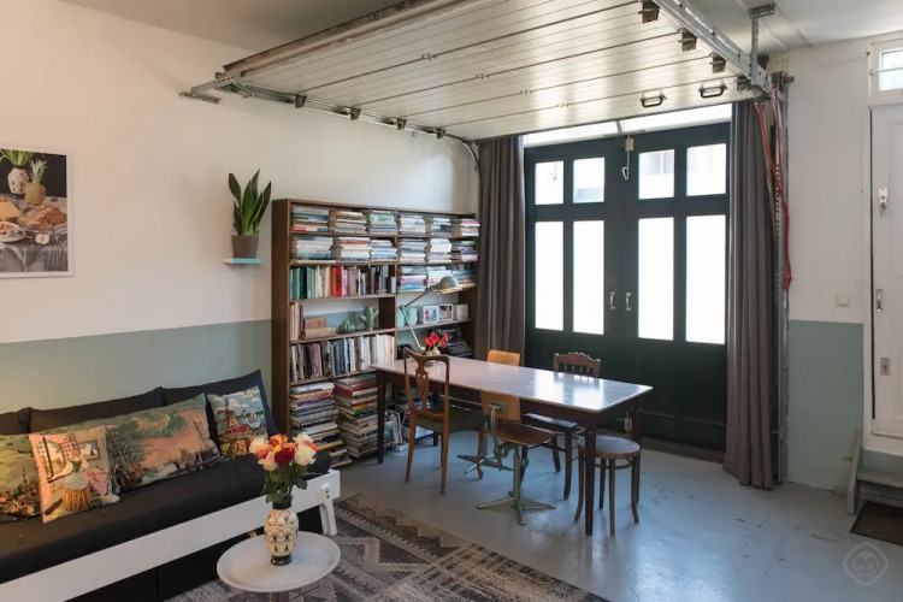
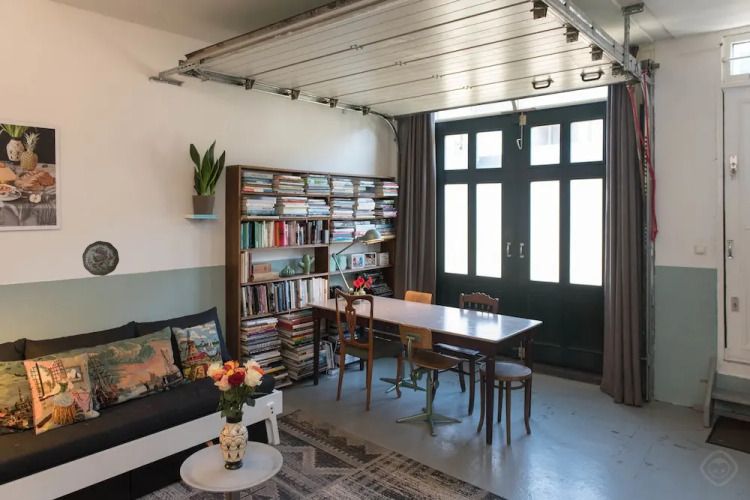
+ decorative plate [81,240,120,277]
